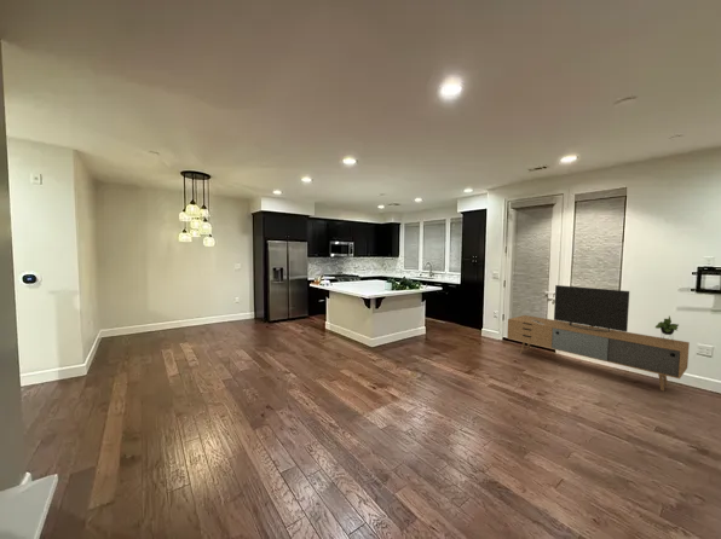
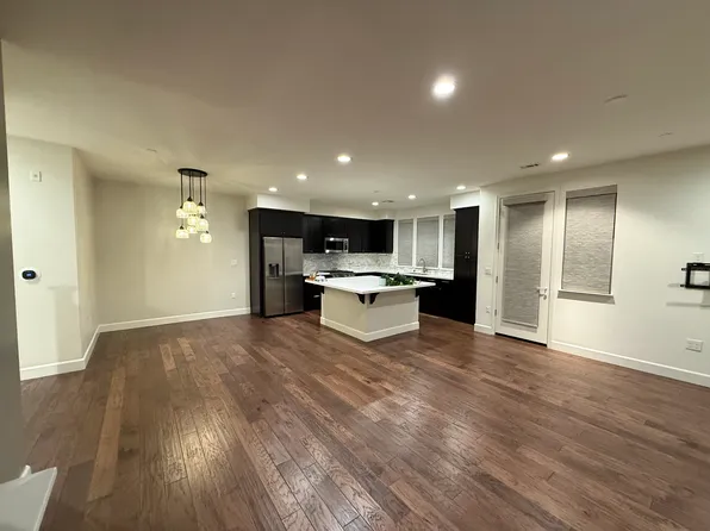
- media console [506,284,691,392]
